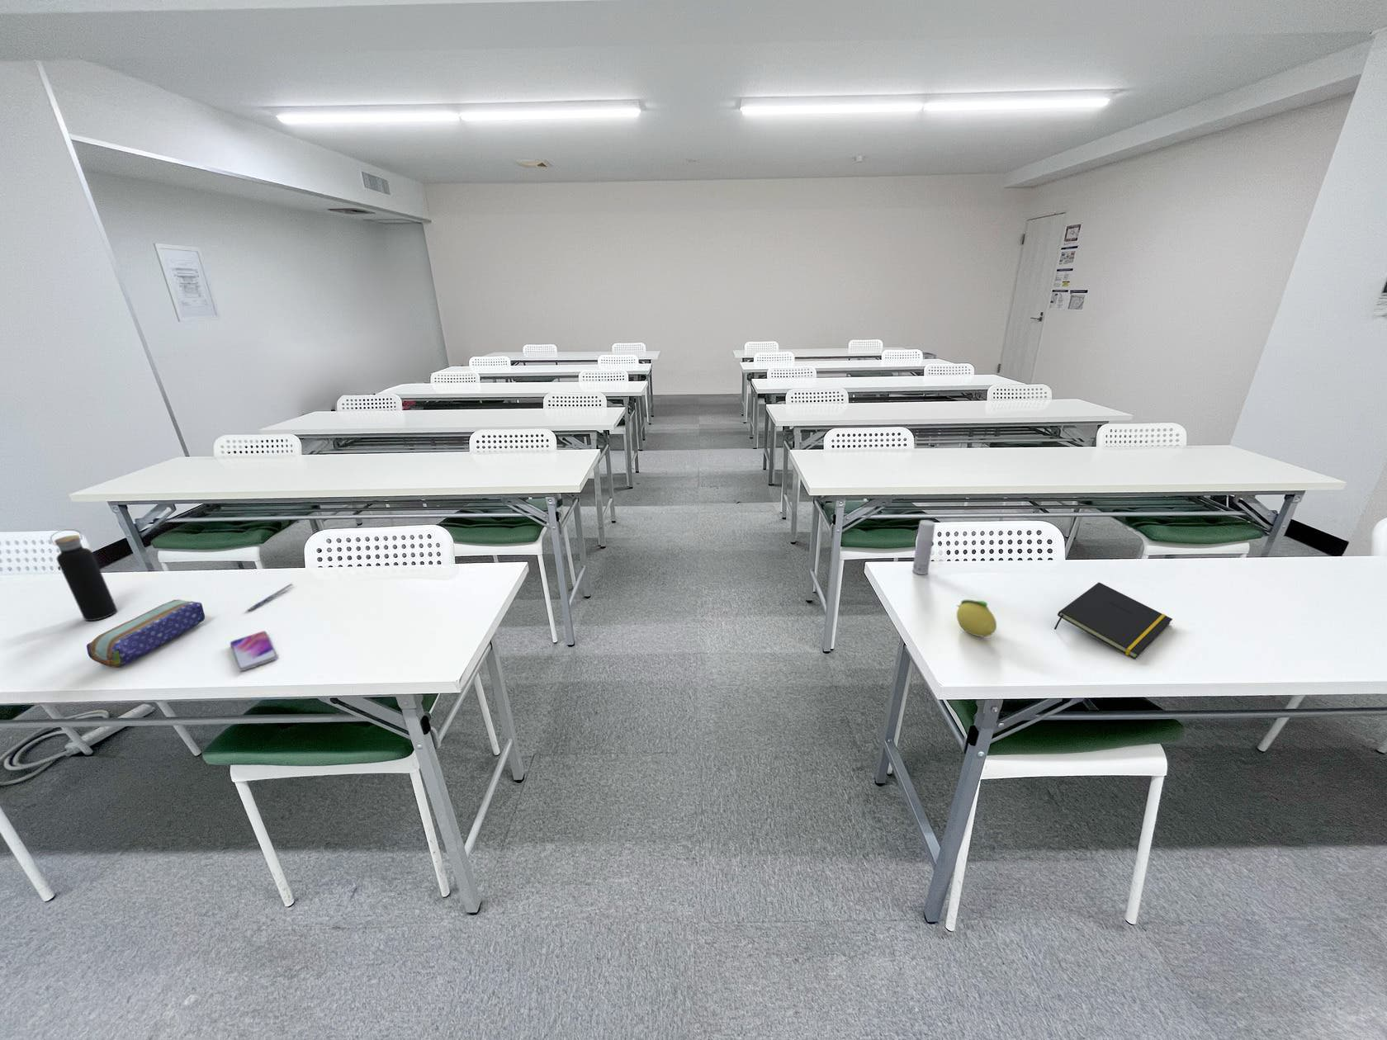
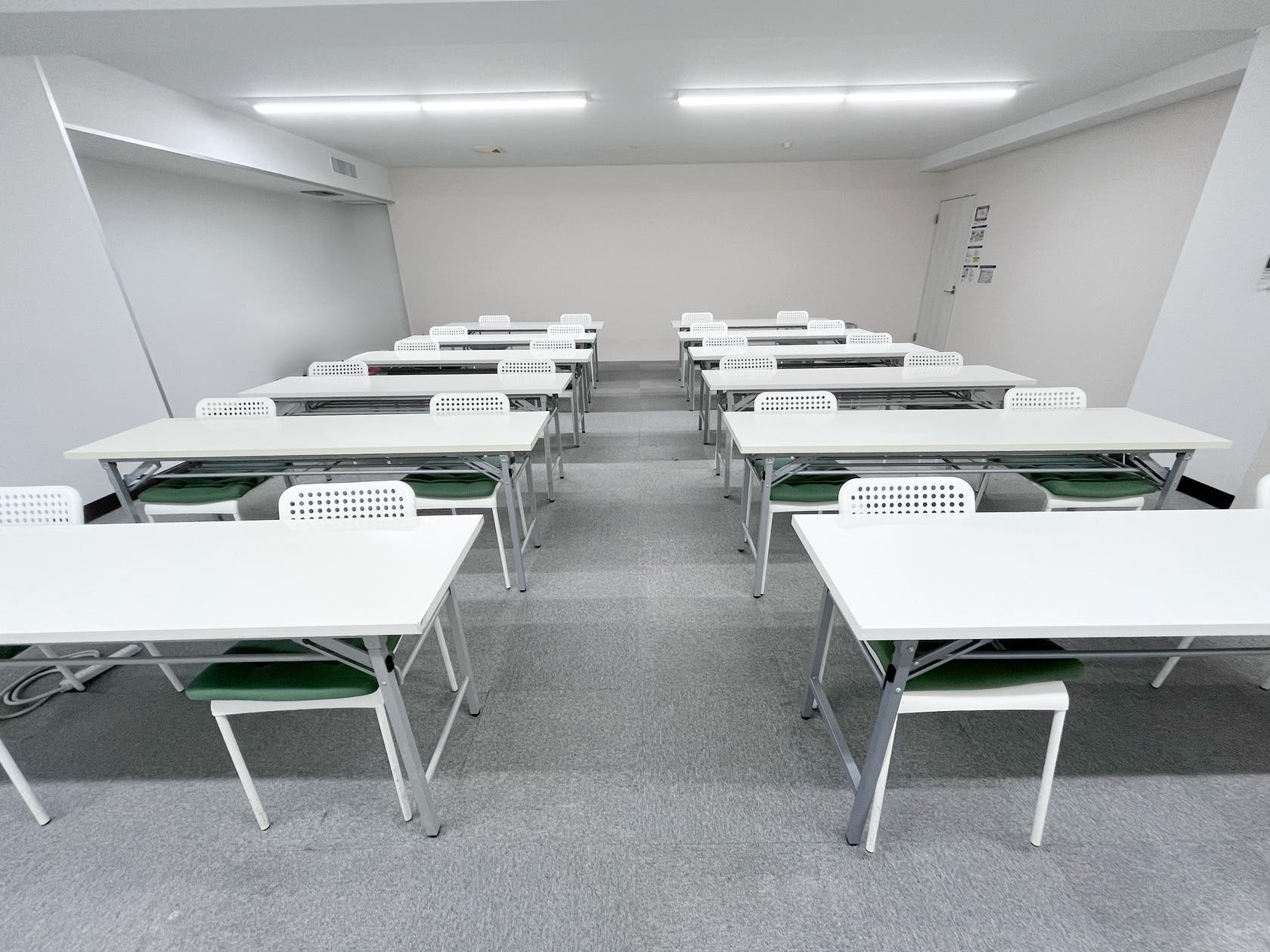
- bottle [912,519,936,576]
- smartphone [229,630,278,672]
- water bottle [49,529,118,622]
- wall art [153,243,222,322]
- notepad [1054,582,1173,660]
- pen [246,582,293,612]
- pencil case [86,599,205,667]
- fruit [956,599,997,637]
